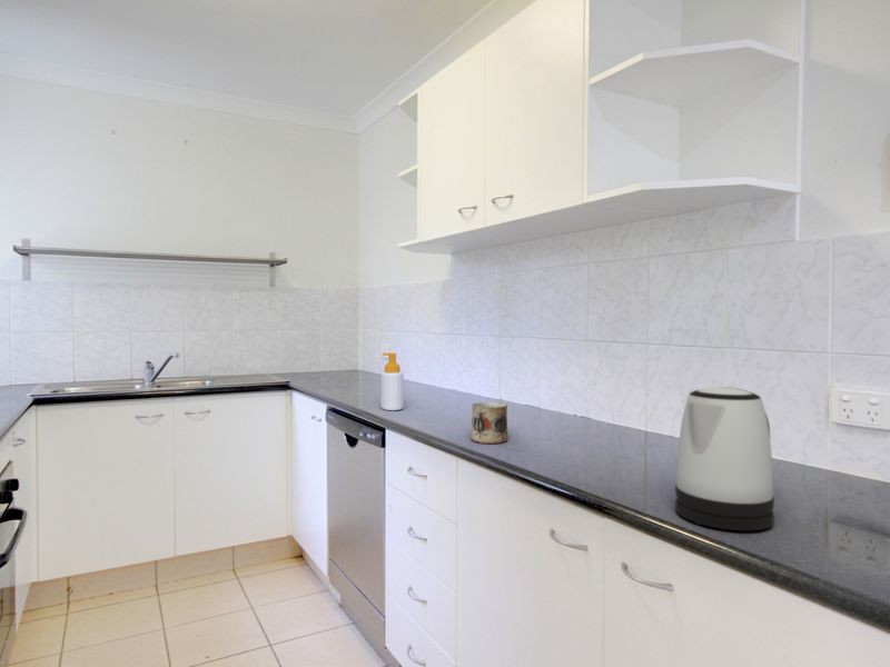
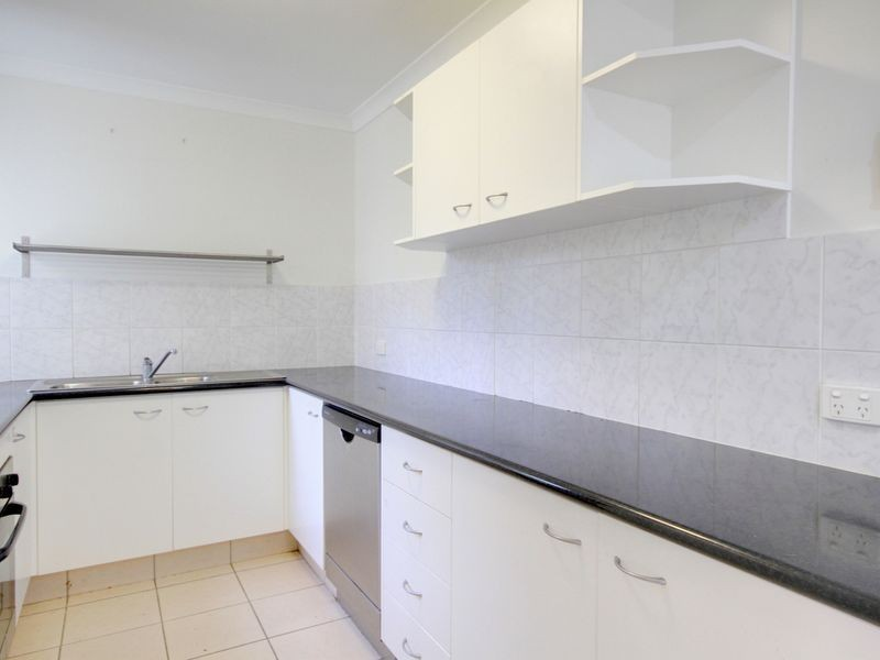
- mug [469,401,508,445]
- soap bottle [379,352,405,411]
- kettle [674,386,775,531]
